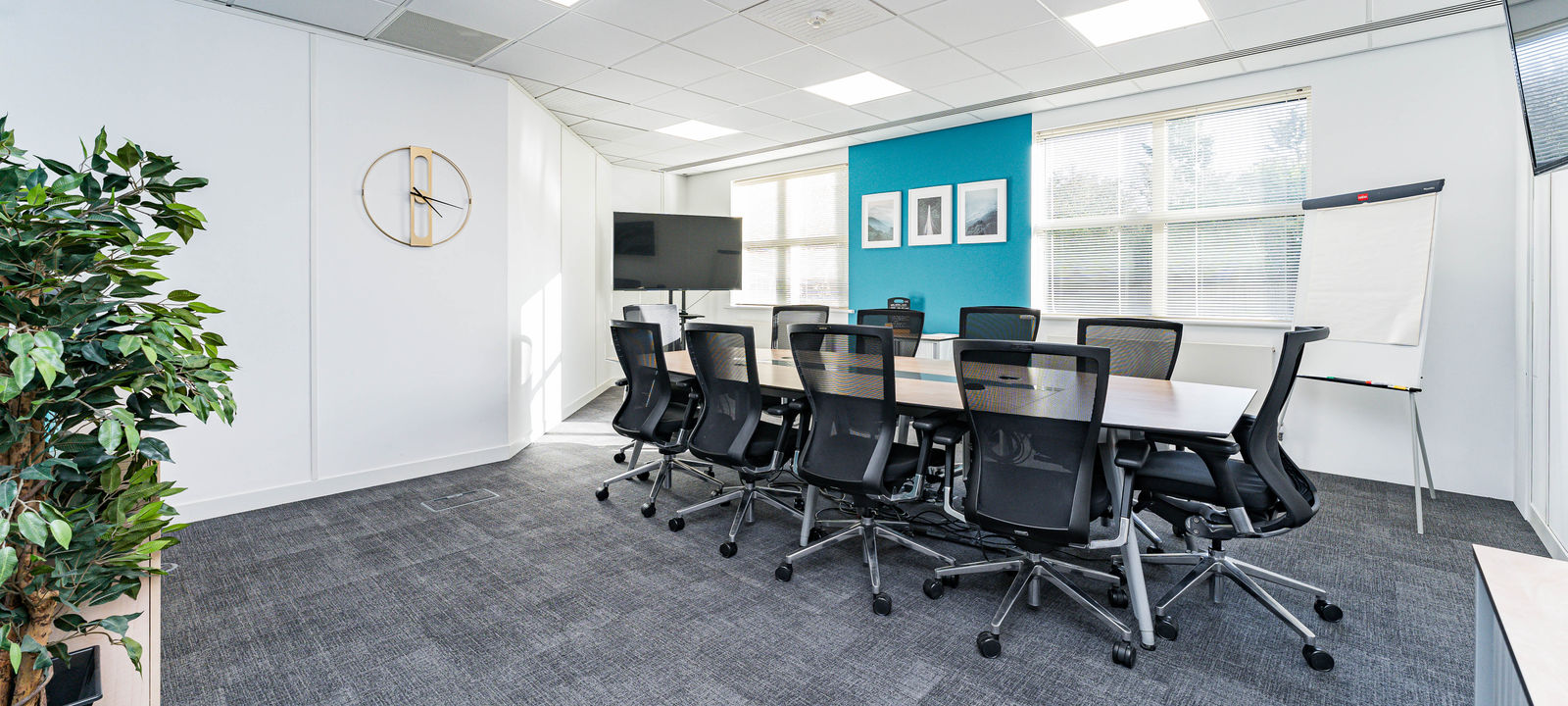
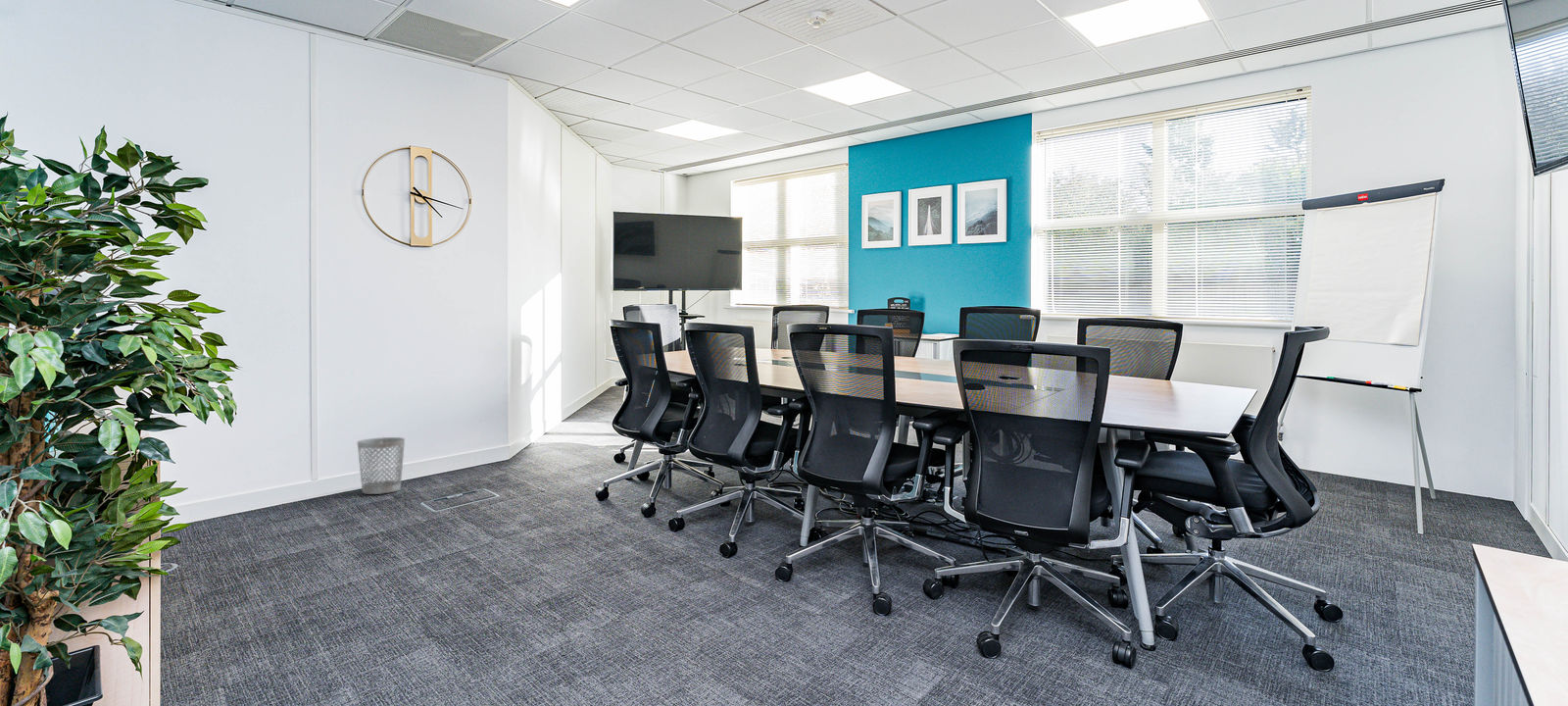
+ wastebasket [357,436,406,495]
